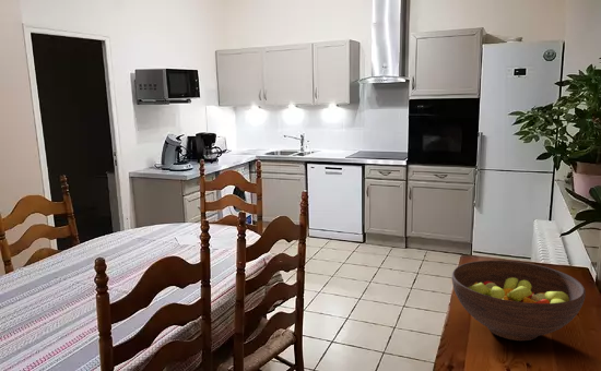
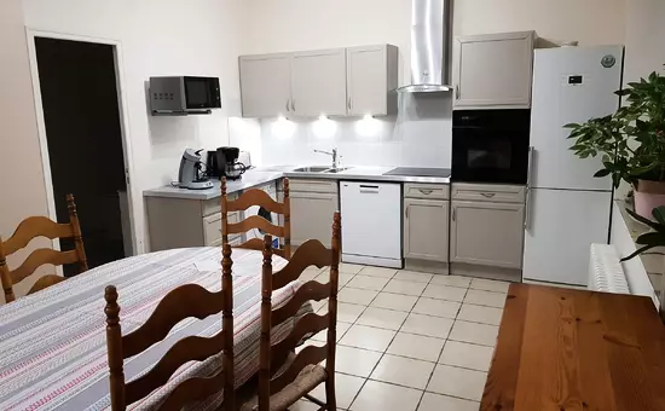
- fruit bowl [451,259,587,342]
